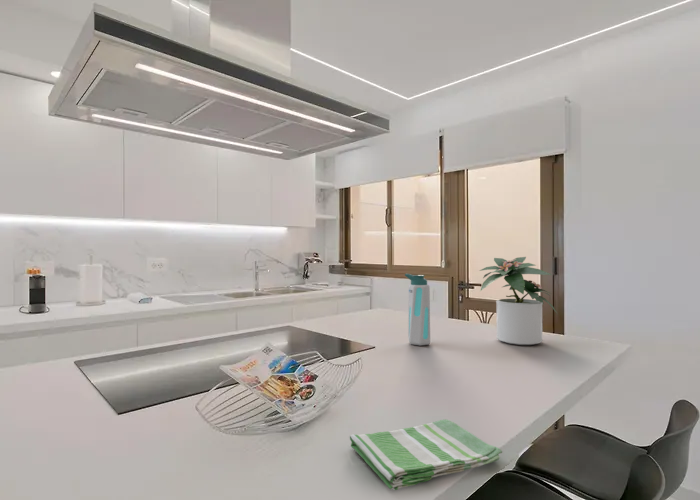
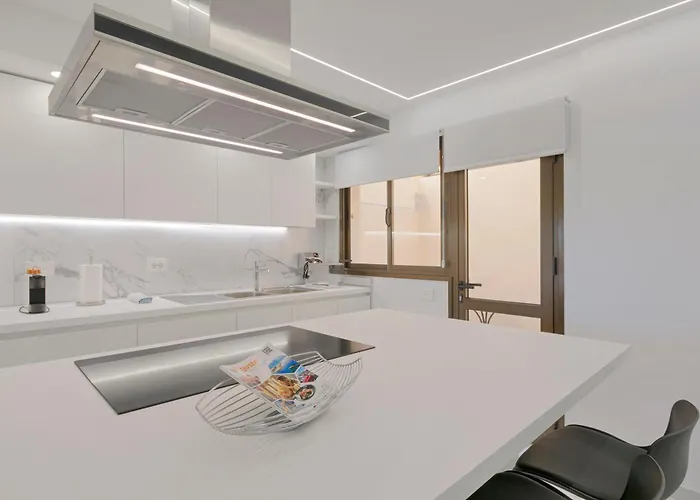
- potted plant [479,256,558,346]
- dish towel [348,418,503,491]
- water bottle [404,273,431,346]
